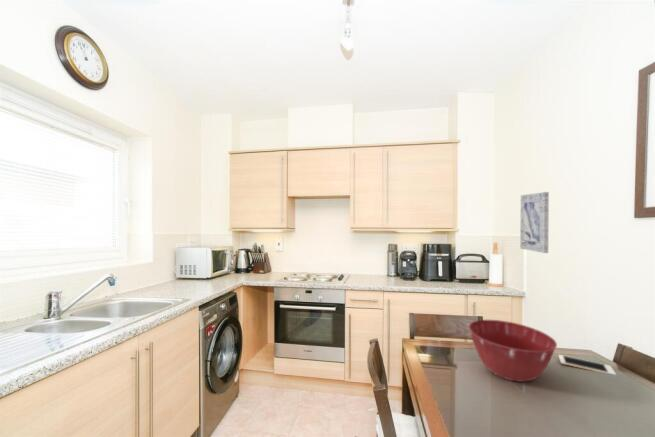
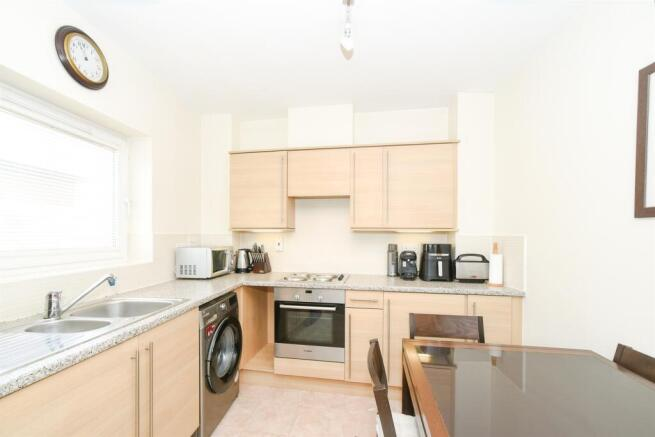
- mixing bowl [468,319,558,383]
- wall art [519,191,550,254]
- cell phone [558,354,617,376]
